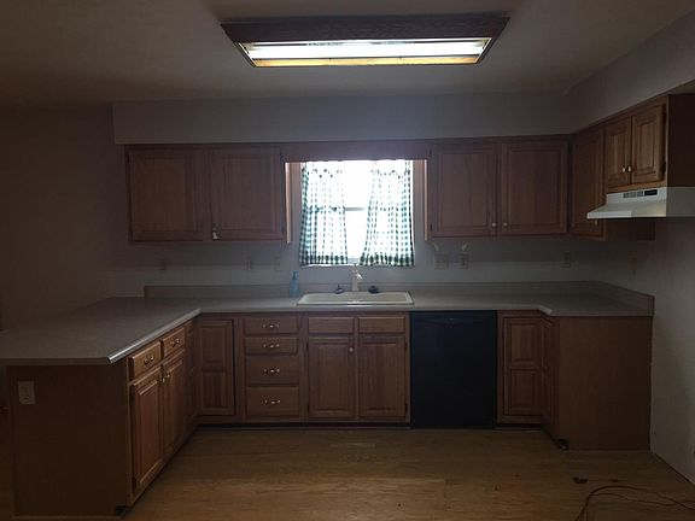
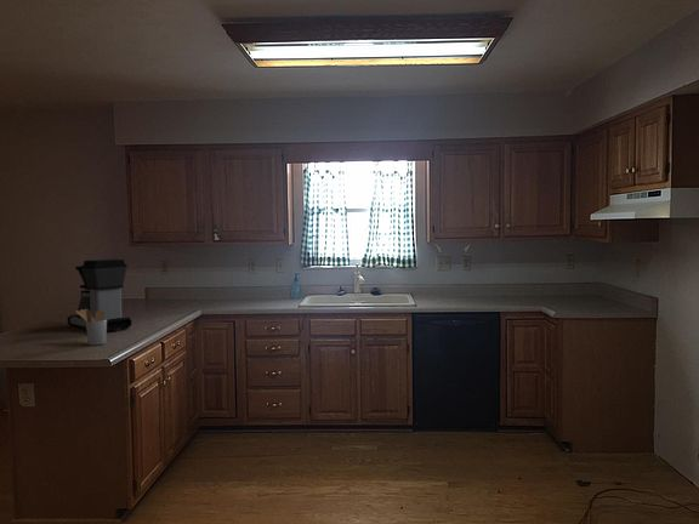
+ utensil holder [74,309,108,347]
+ coffee maker [67,258,133,331]
